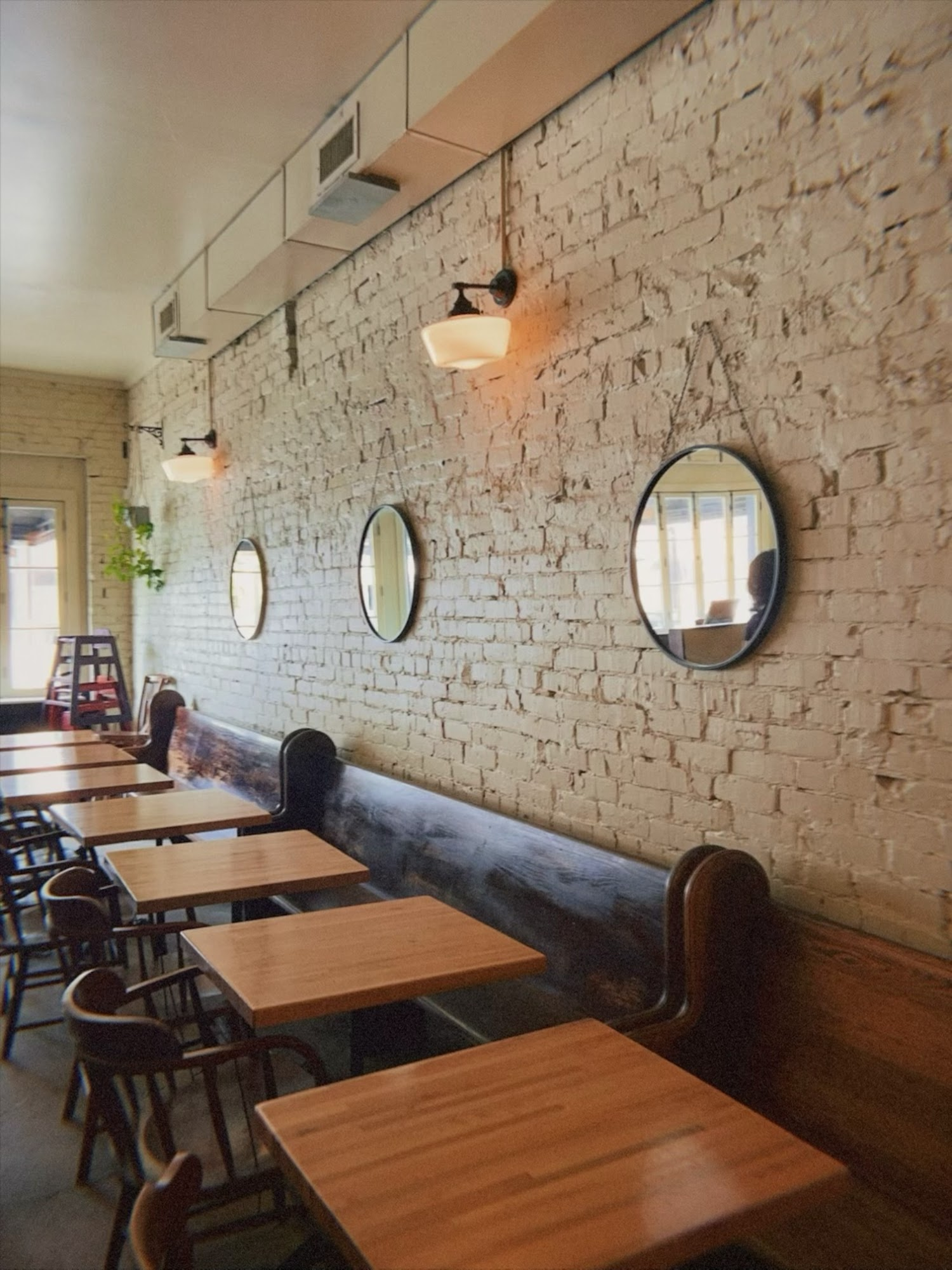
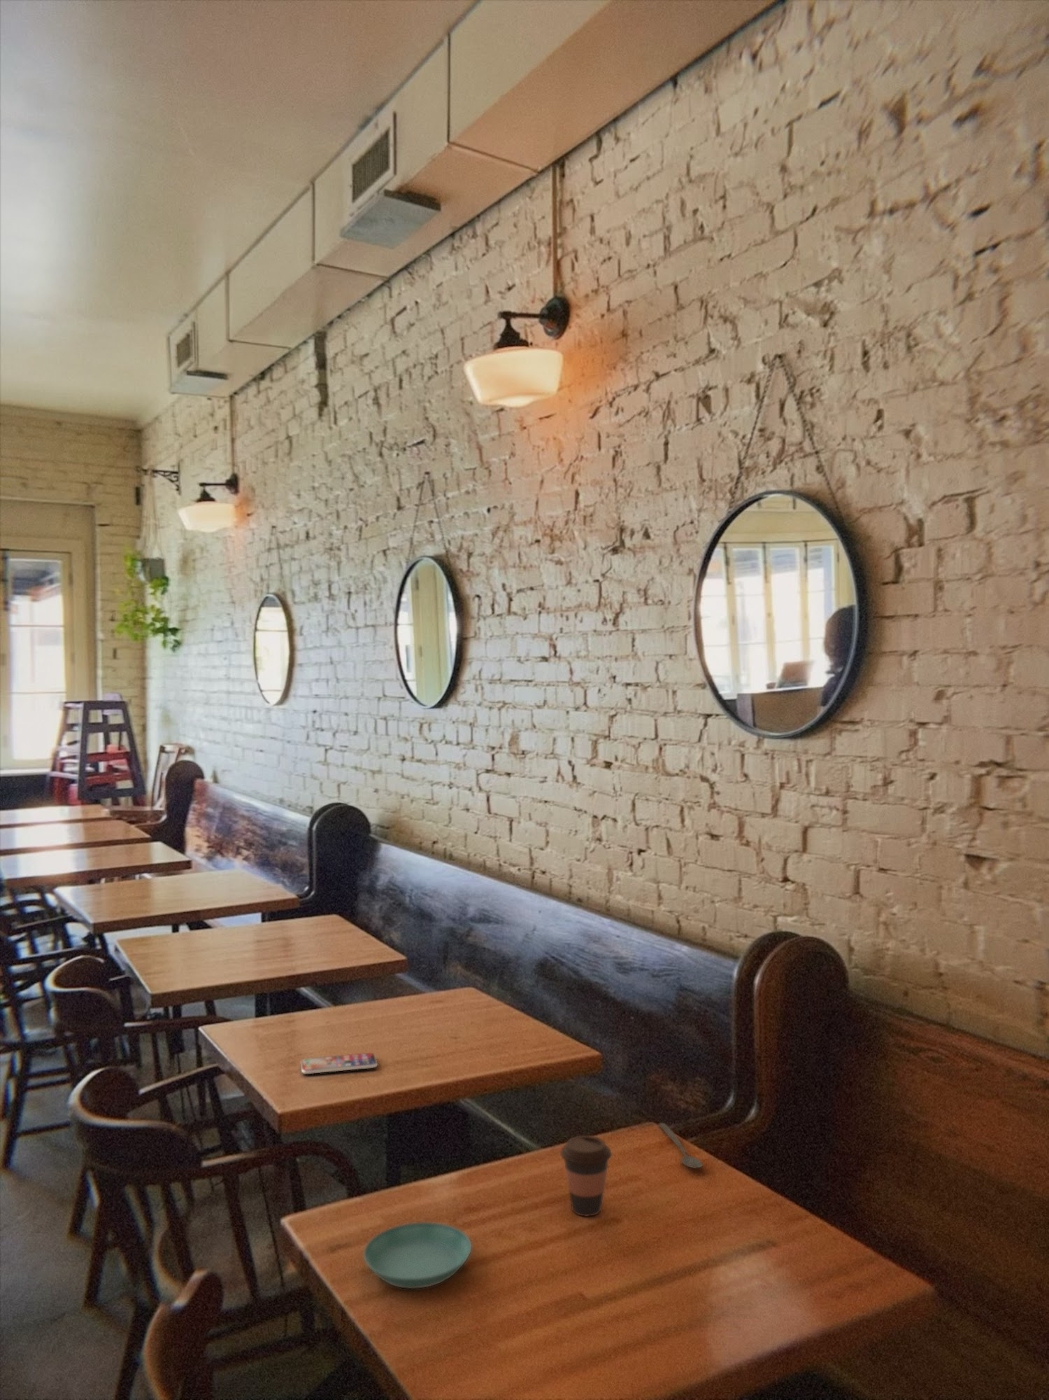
+ coffee cup [560,1134,613,1217]
+ smartphone [300,1052,378,1075]
+ saucer [363,1221,472,1290]
+ spoon [658,1122,703,1169]
